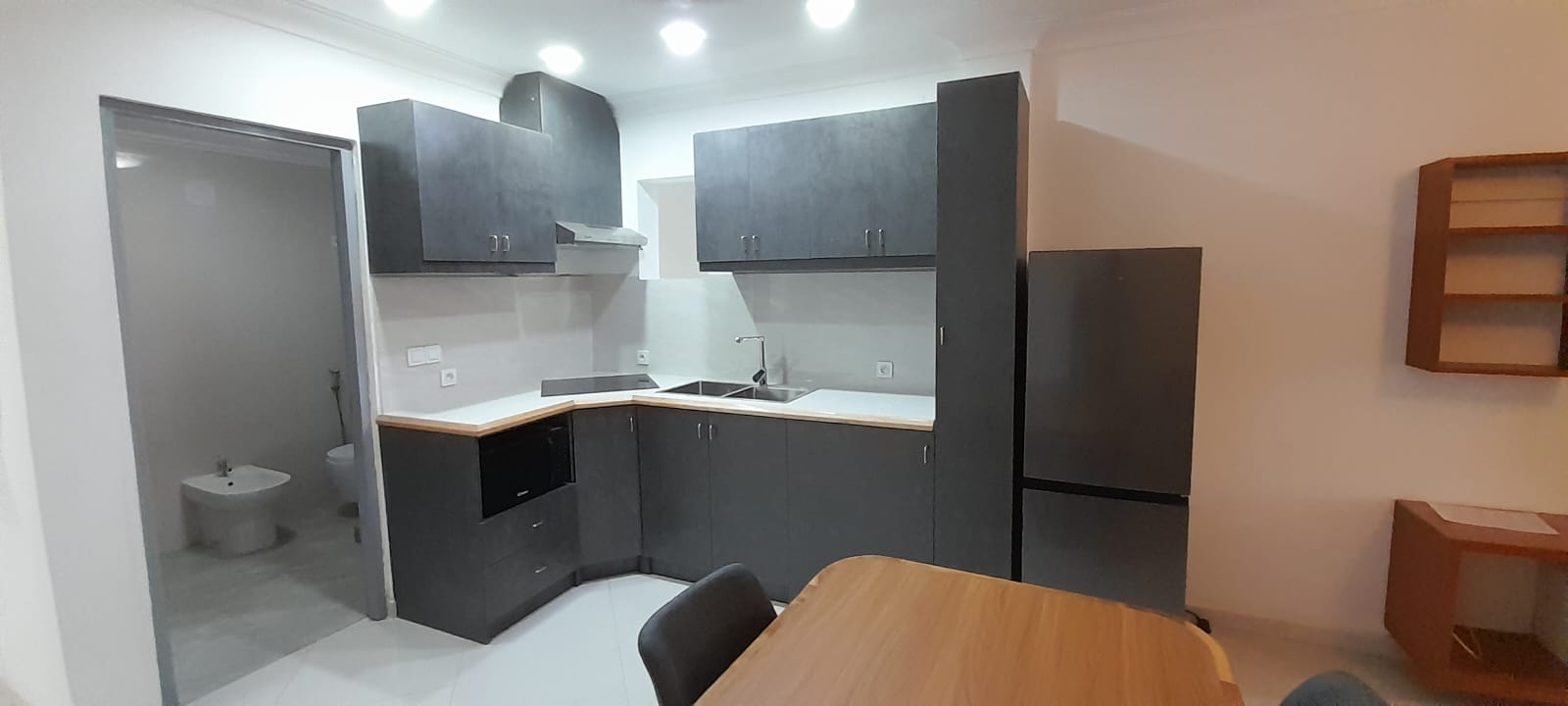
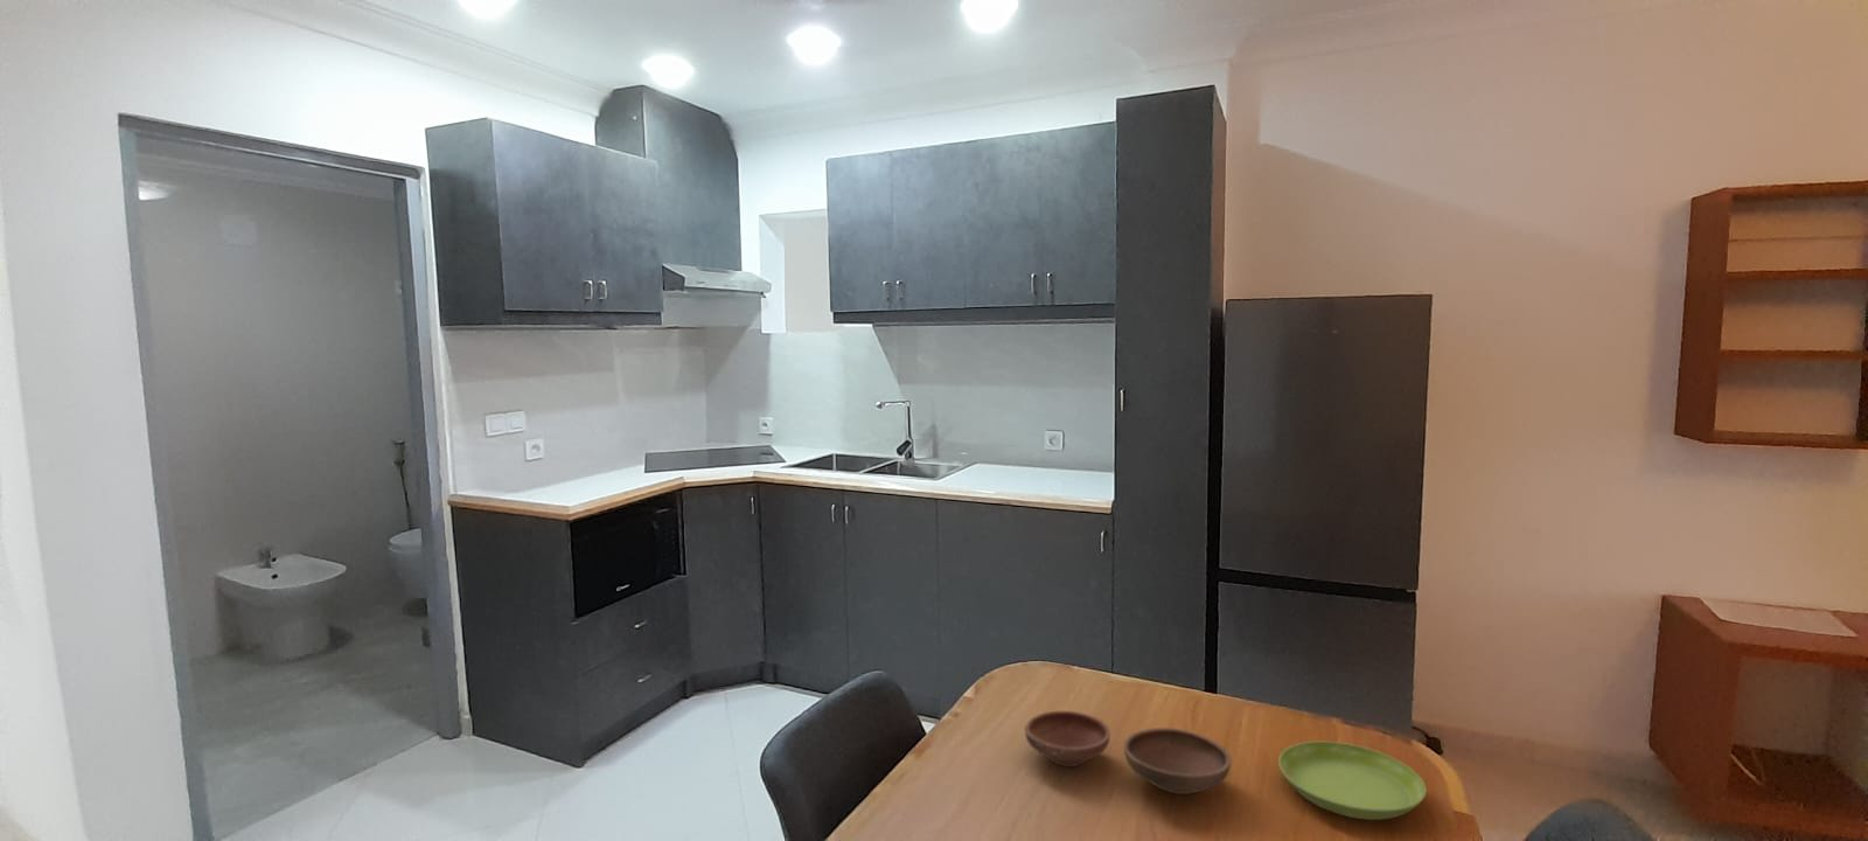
+ bowl [1023,710,1232,796]
+ saucer [1277,741,1427,821]
